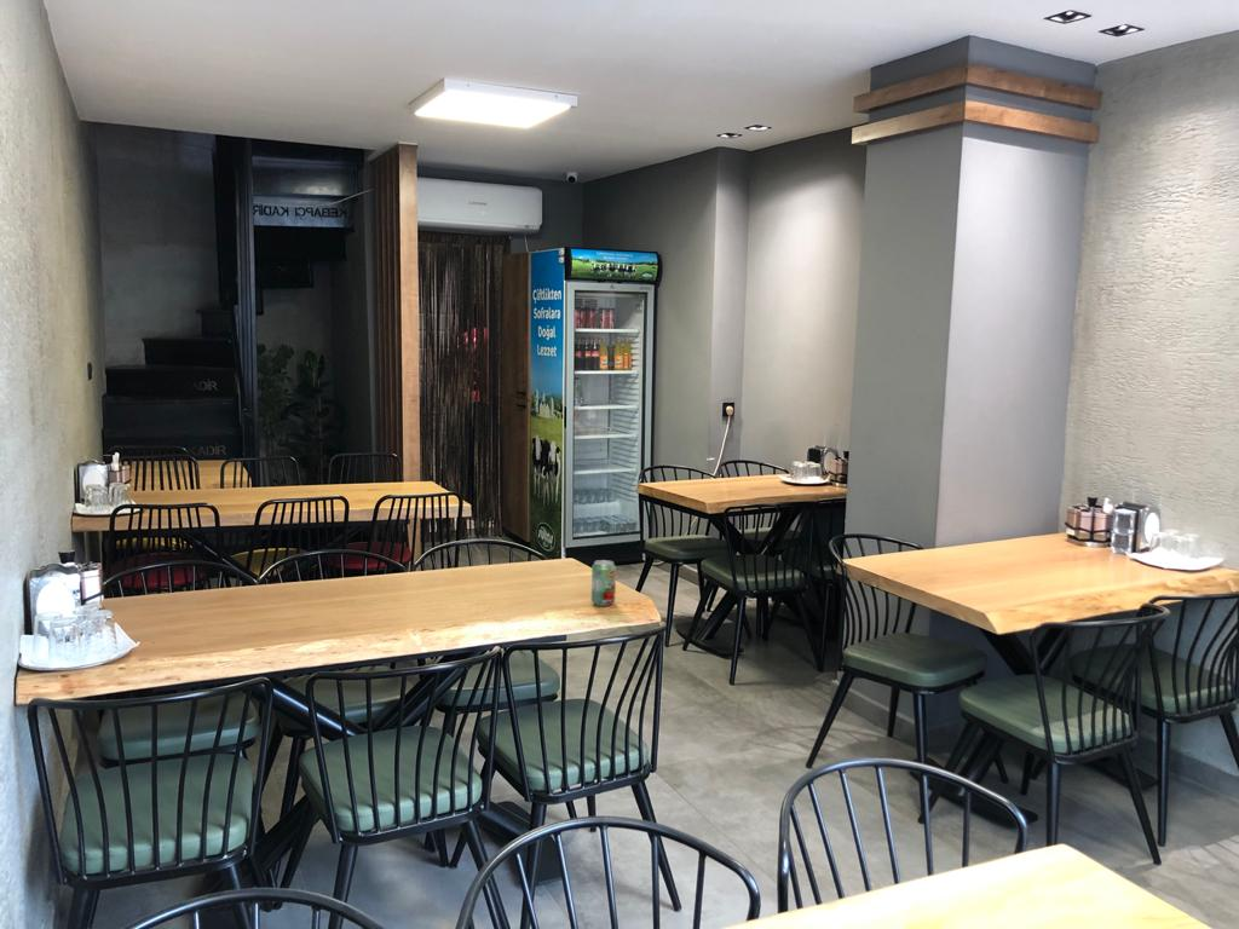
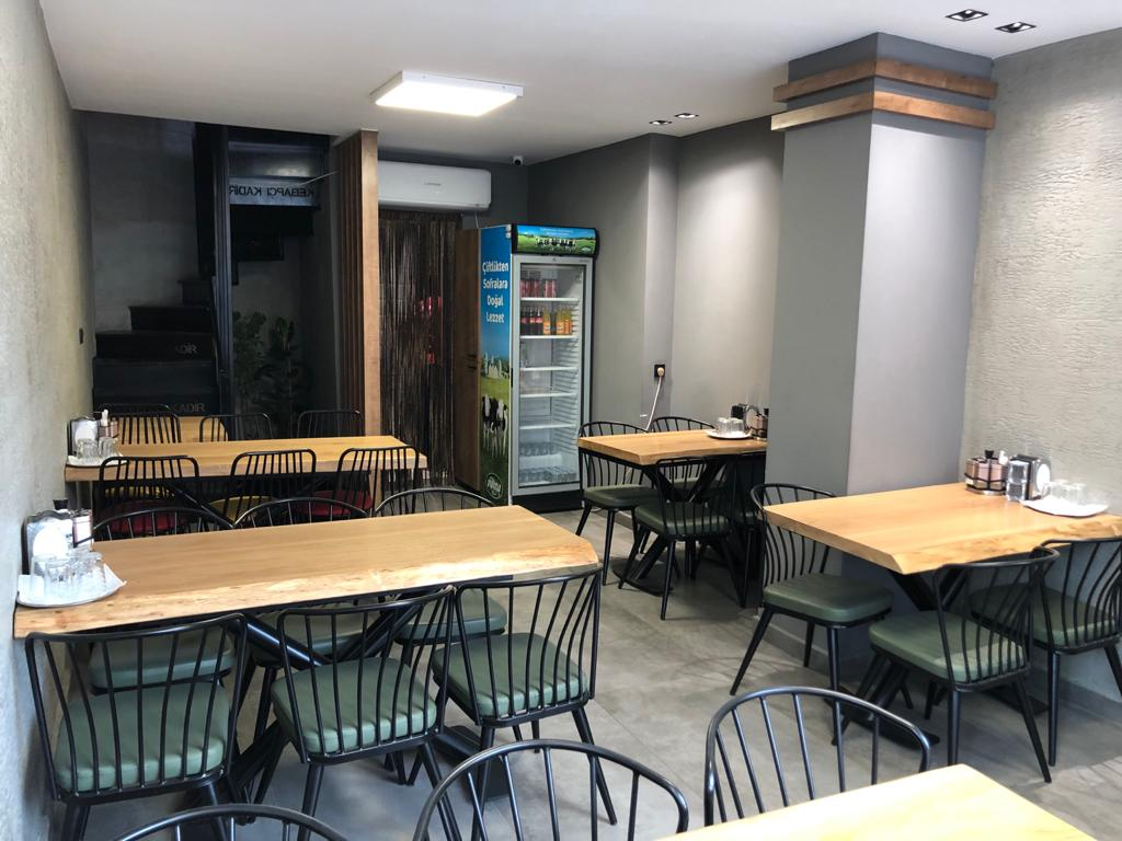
- beverage can [590,559,617,607]
